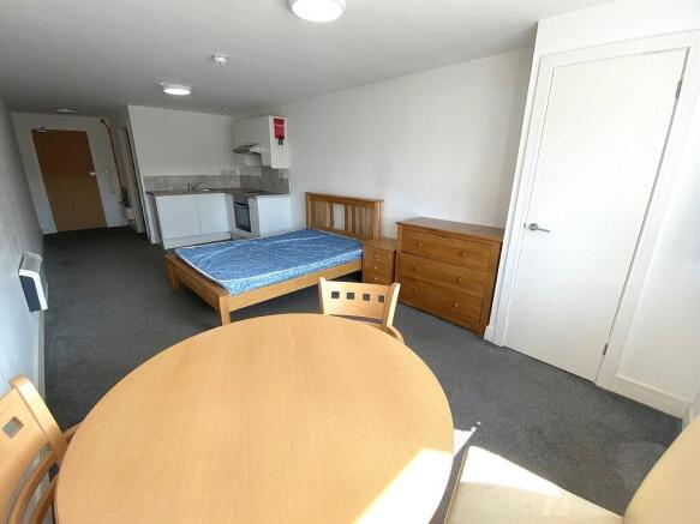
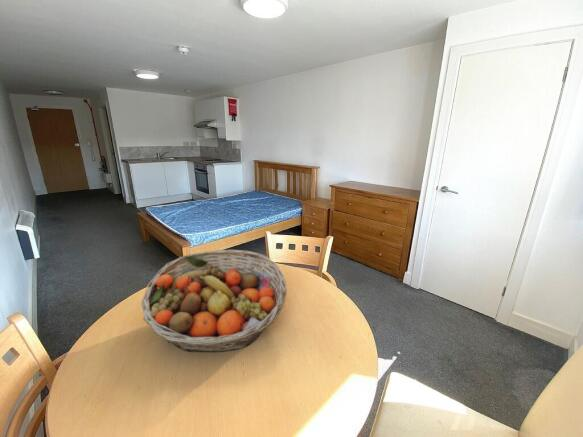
+ fruit basket [140,249,287,353]
